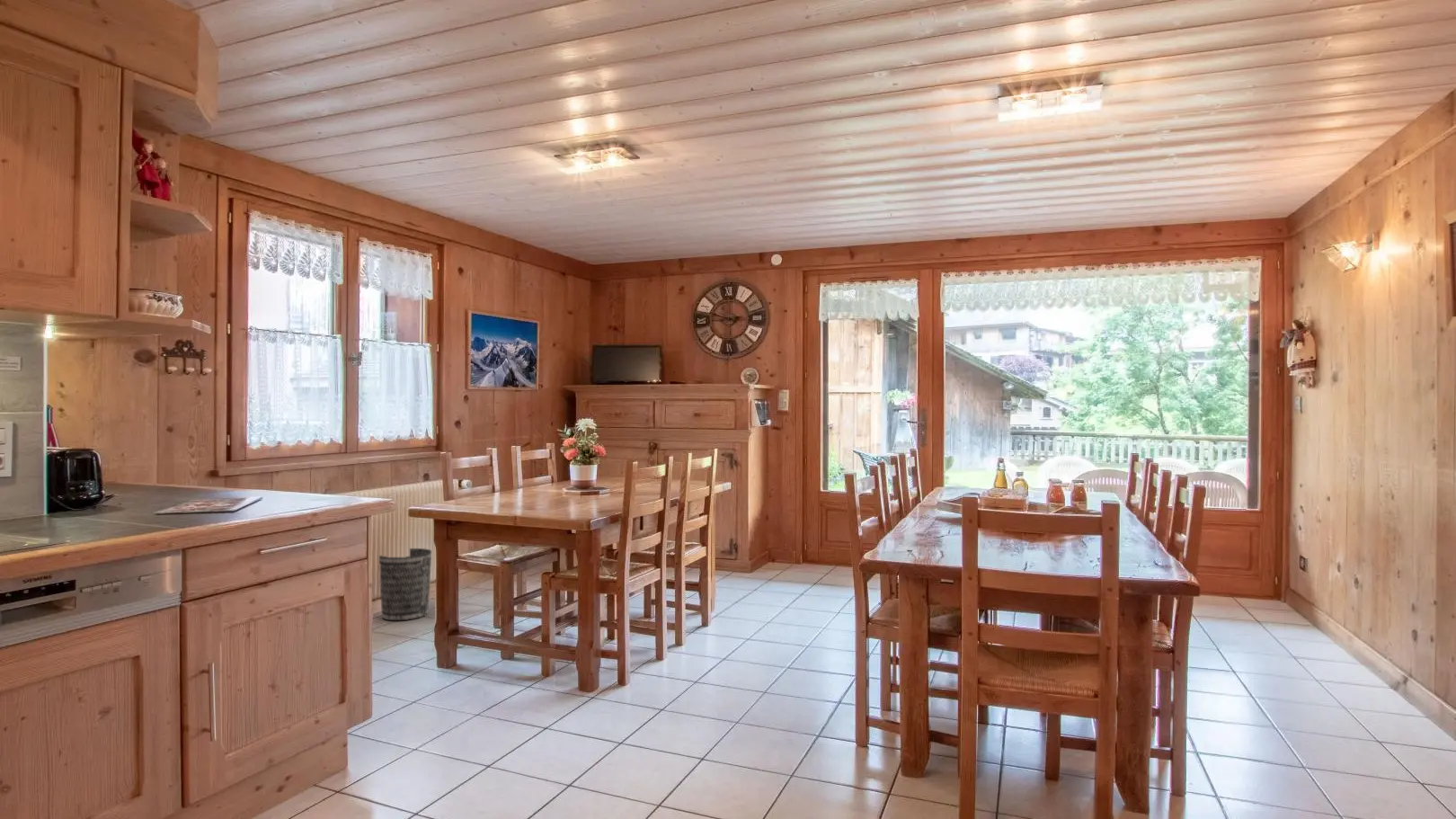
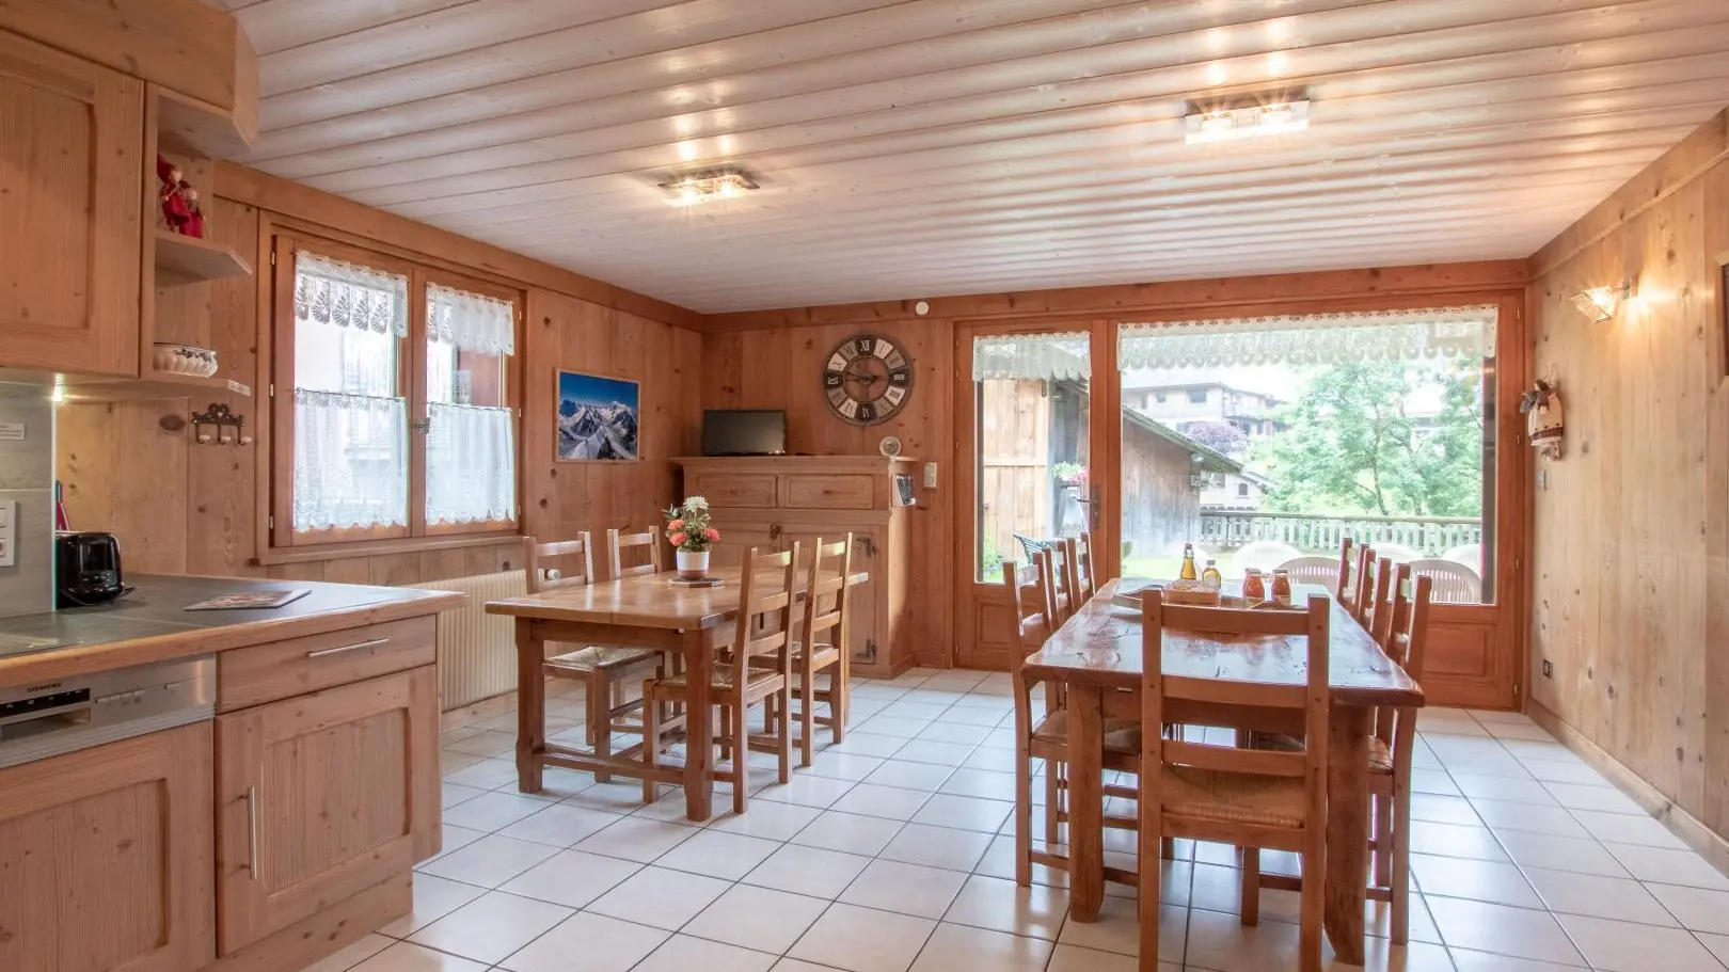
- wastebasket [378,547,432,621]
